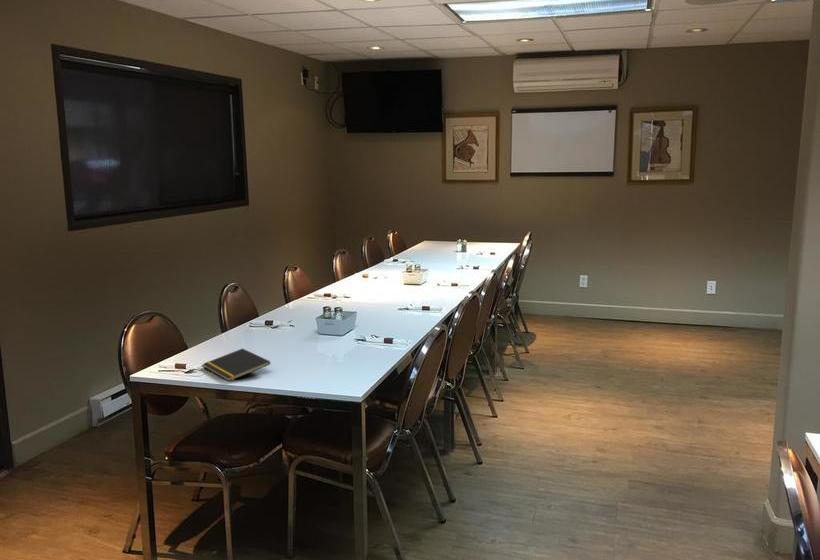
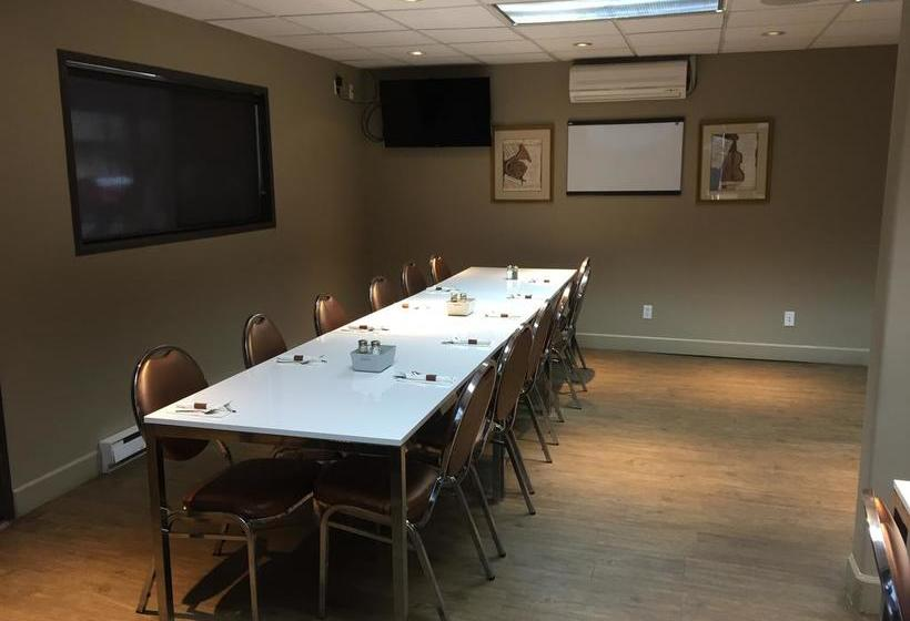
- notepad [203,347,271,382]
